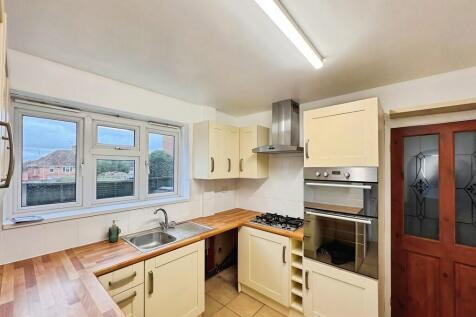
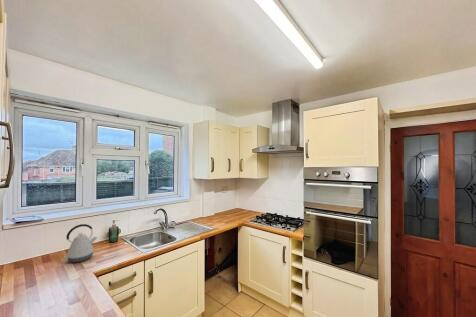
+ kettle [63,223,98,263]
